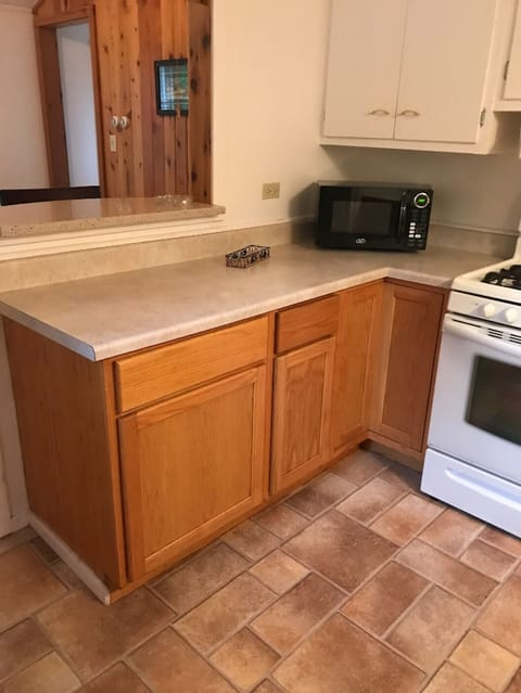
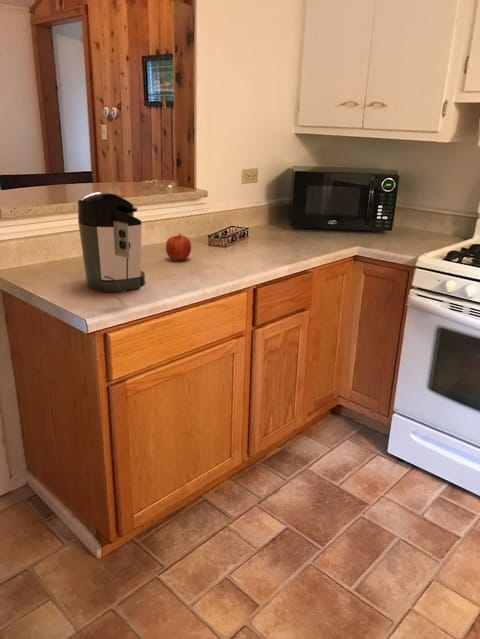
+ fruit [165,233,192,261]
+ coffee maker [77,191,146,293]
